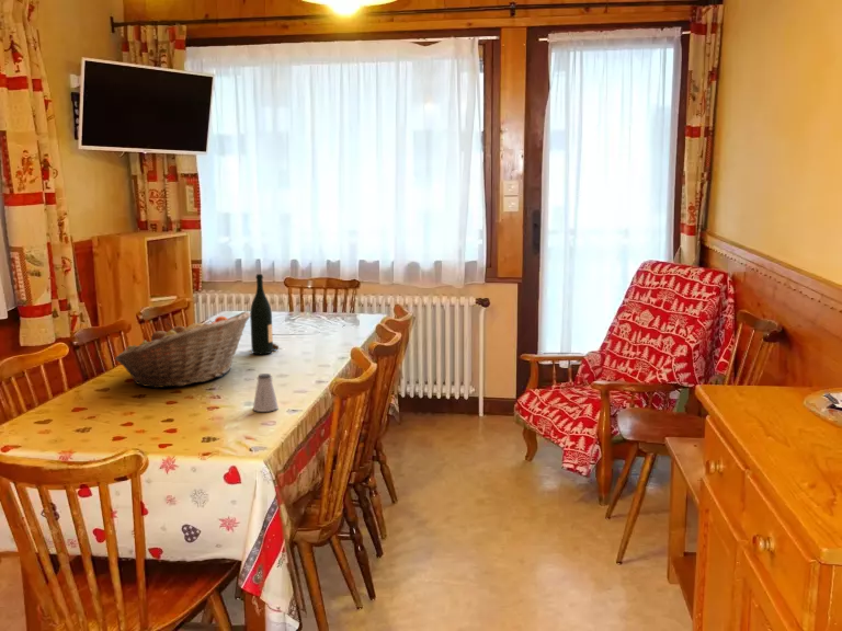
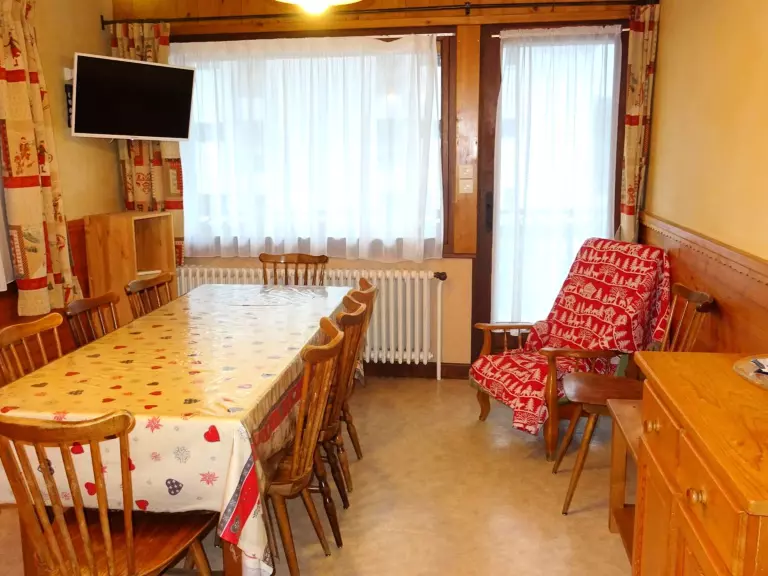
- saltshaker [252,372,280,413]
- wine bottle [249,273,280,355]
- fruit basket [114,310,250,389]
